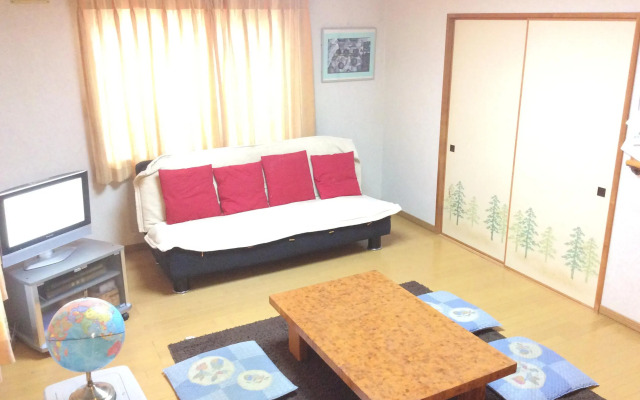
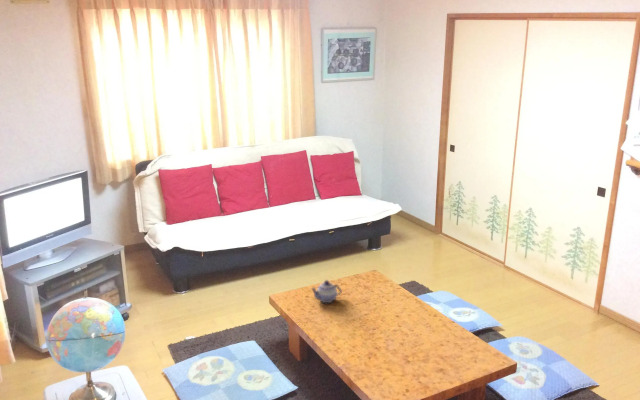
+ teapot [310,279,343,304]
